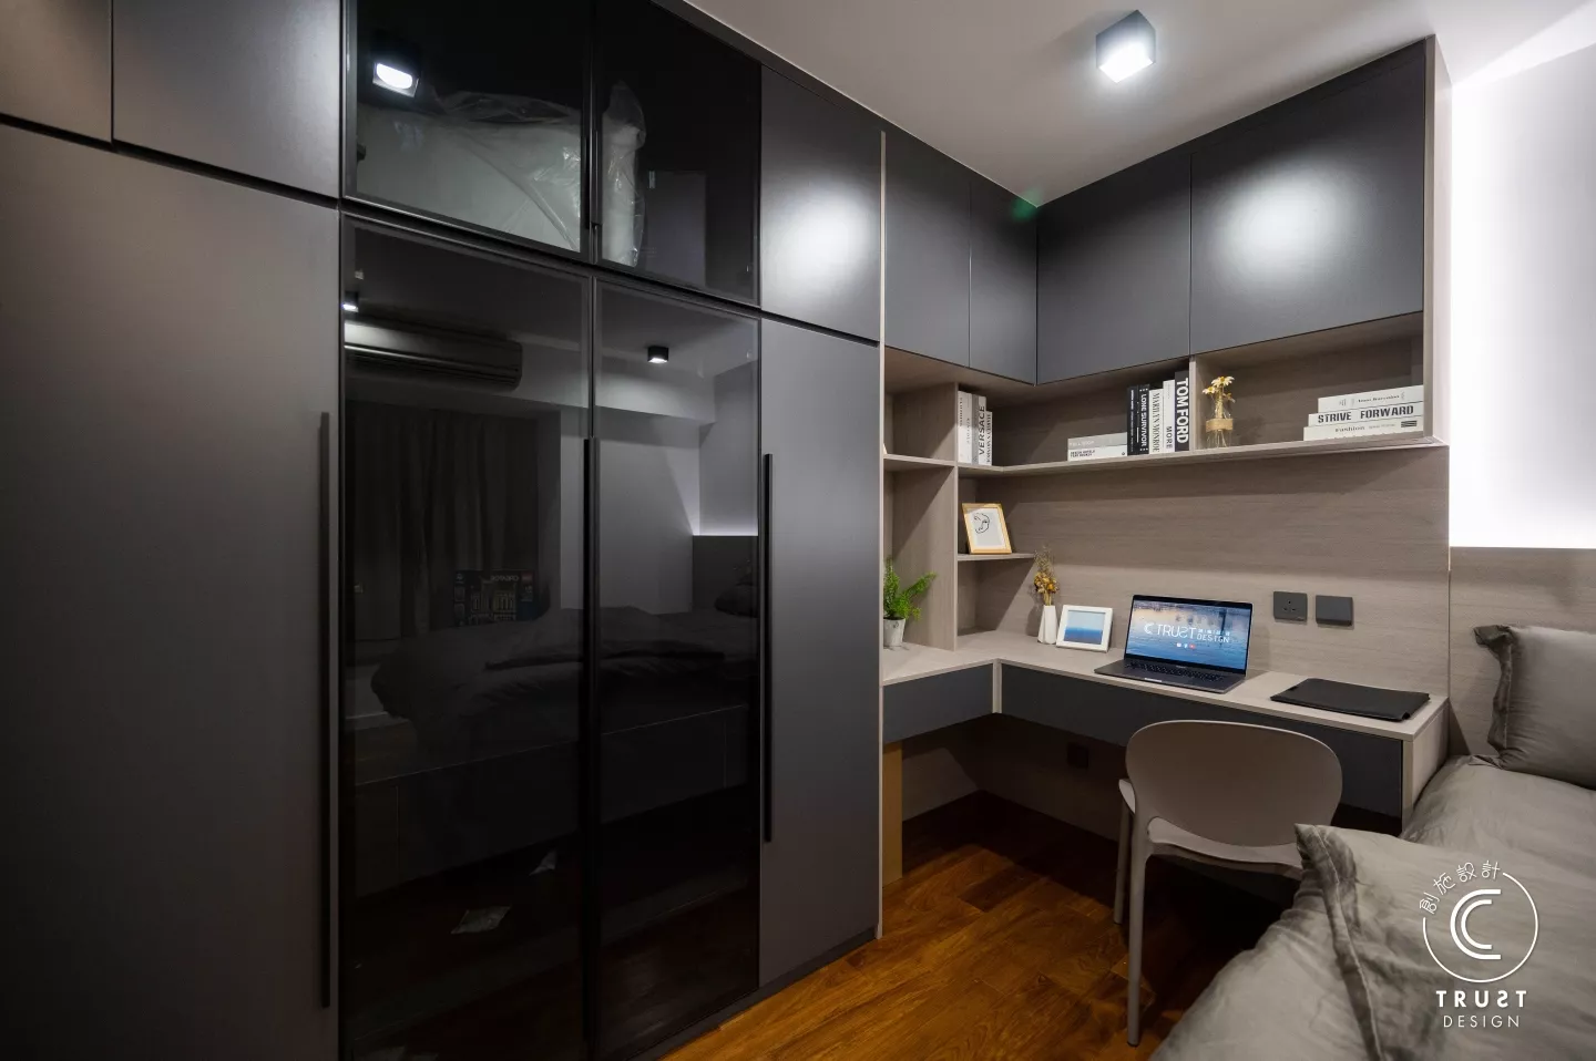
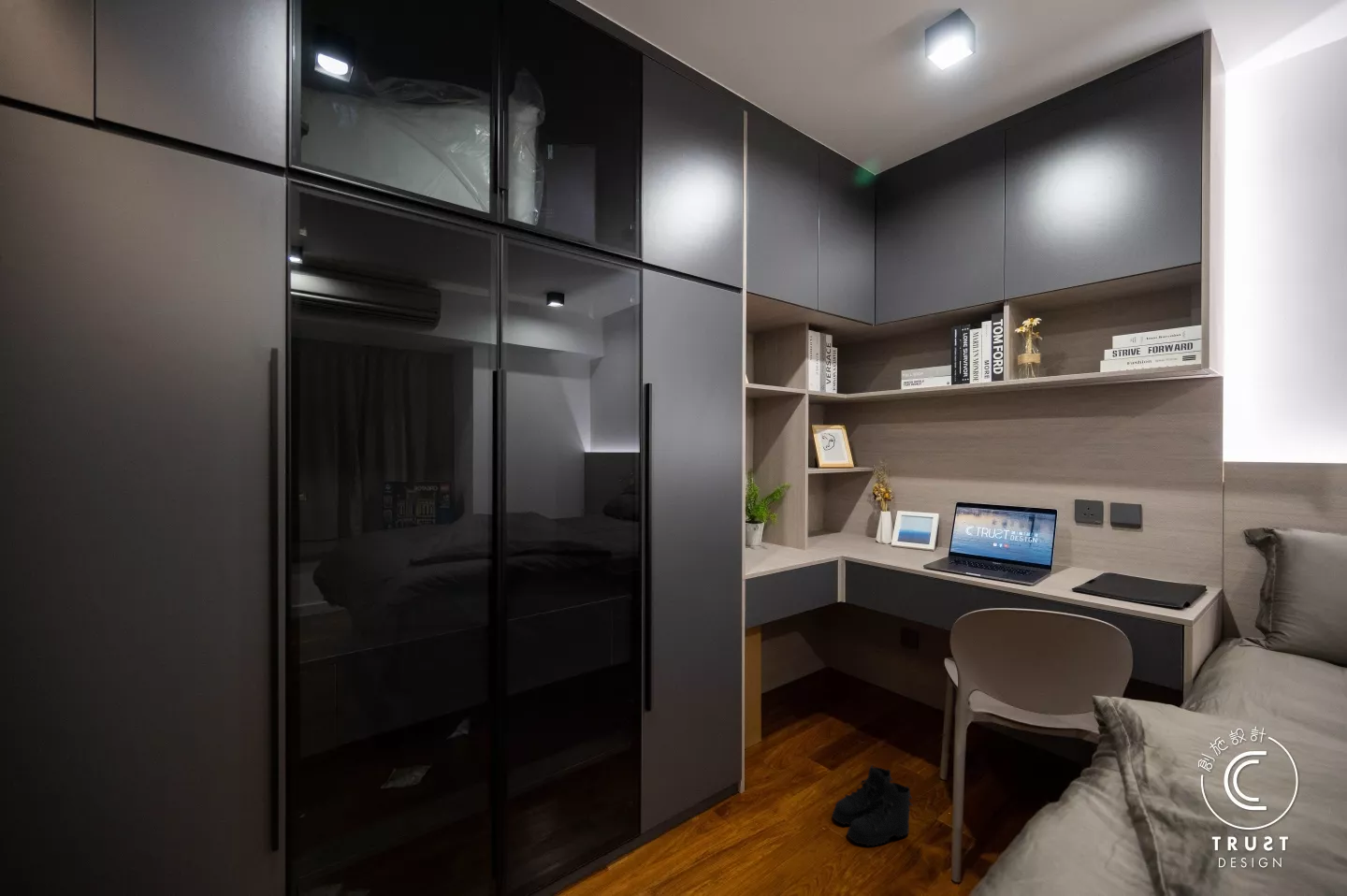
+ boots [832,764,913,847]
